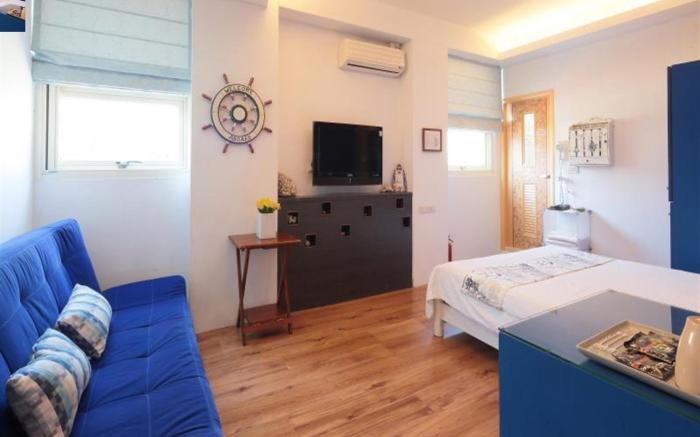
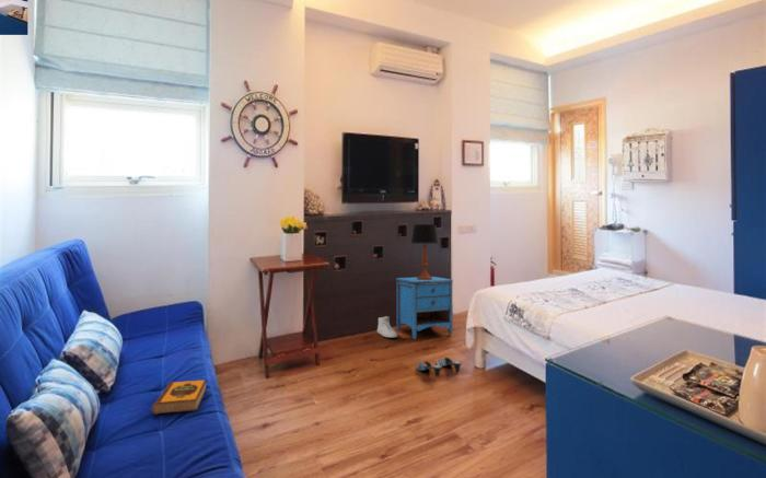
+ sneaker [376,315,398,338]
+ nightstand [395,276,454,340]
+ table lamp [410,223,440,280]
+ hardback book [151,378,208,416]
+ slippers [416,357,463,377]
